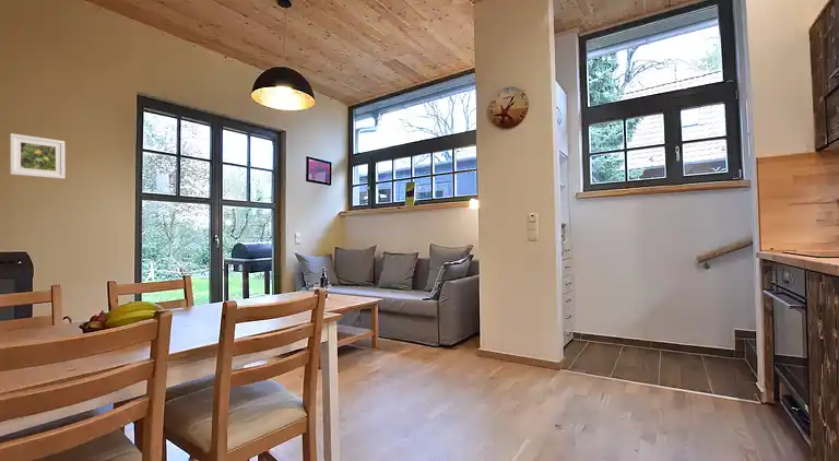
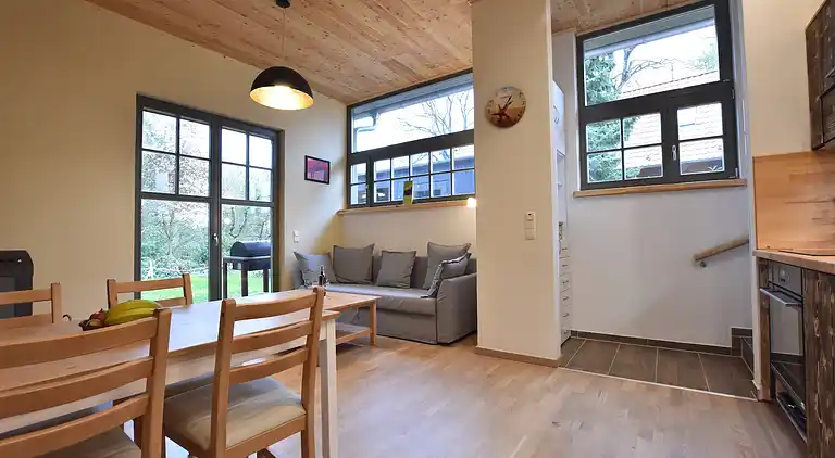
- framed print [9,132,66,180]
